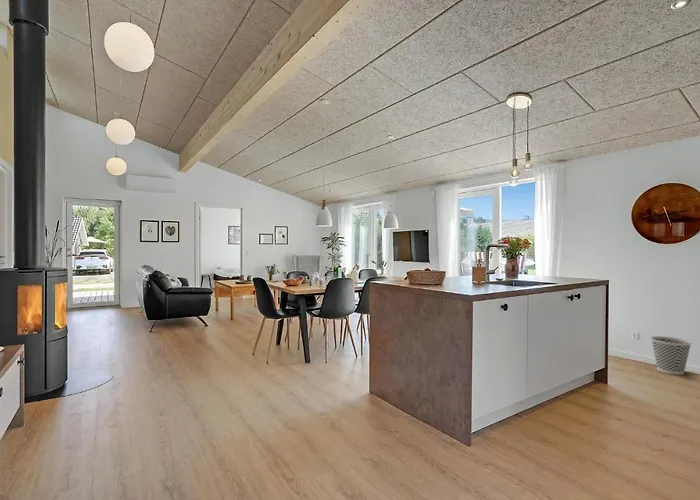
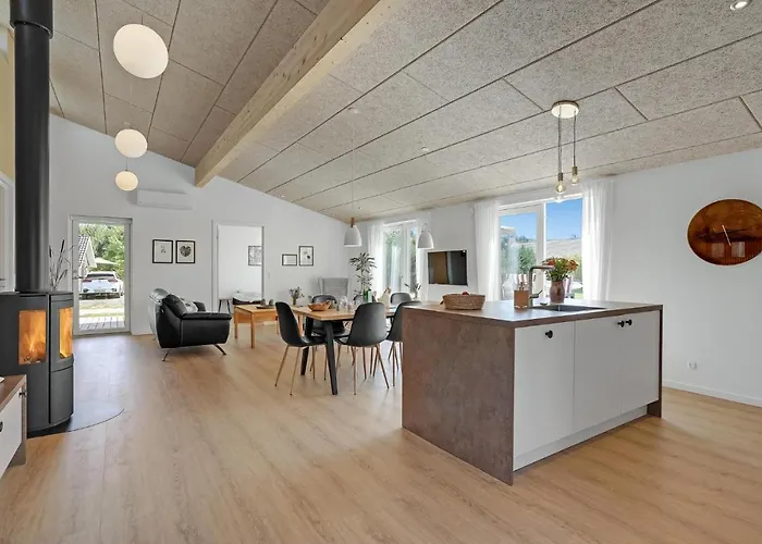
- wastebasket [650,335,693,376]
